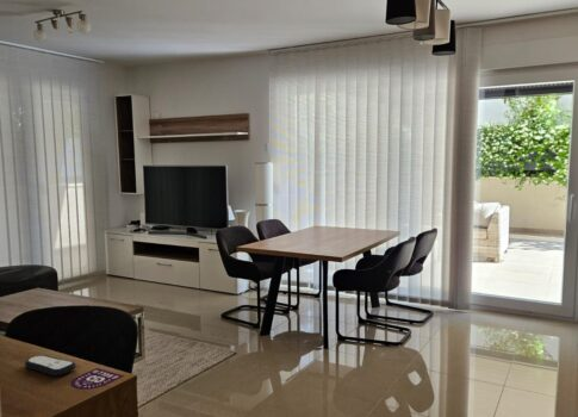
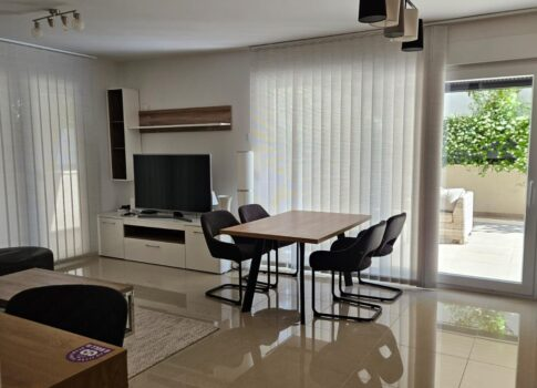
- remote control [24,354,77,376]
